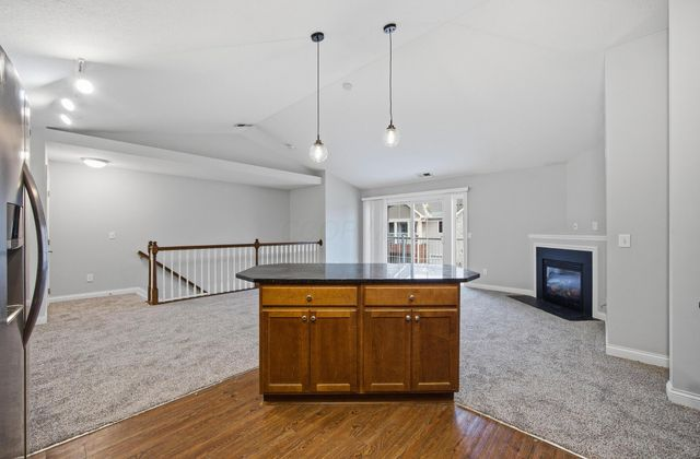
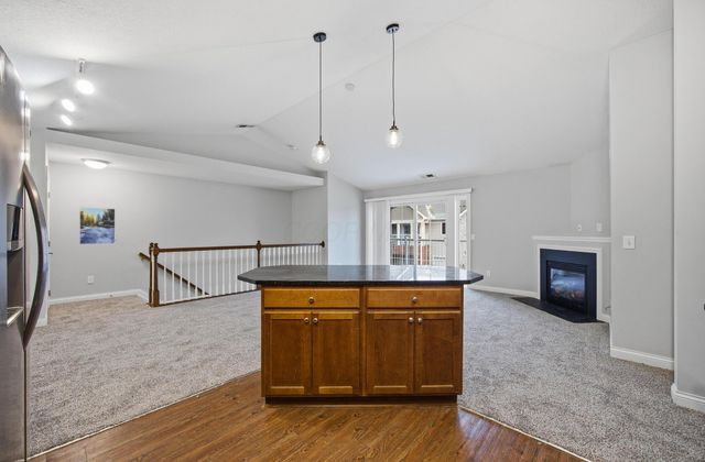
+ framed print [78,206,116,245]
